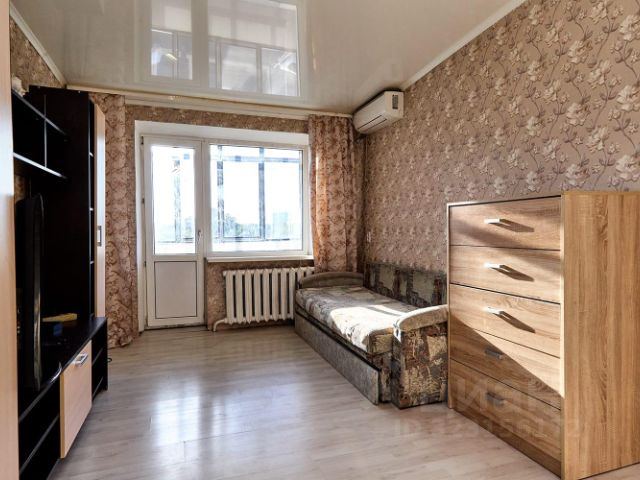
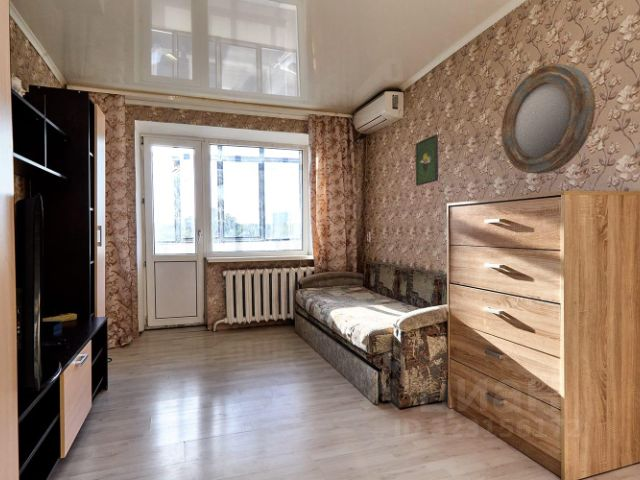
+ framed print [415,133,439,187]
+ home mirror [500,63,596,175]
